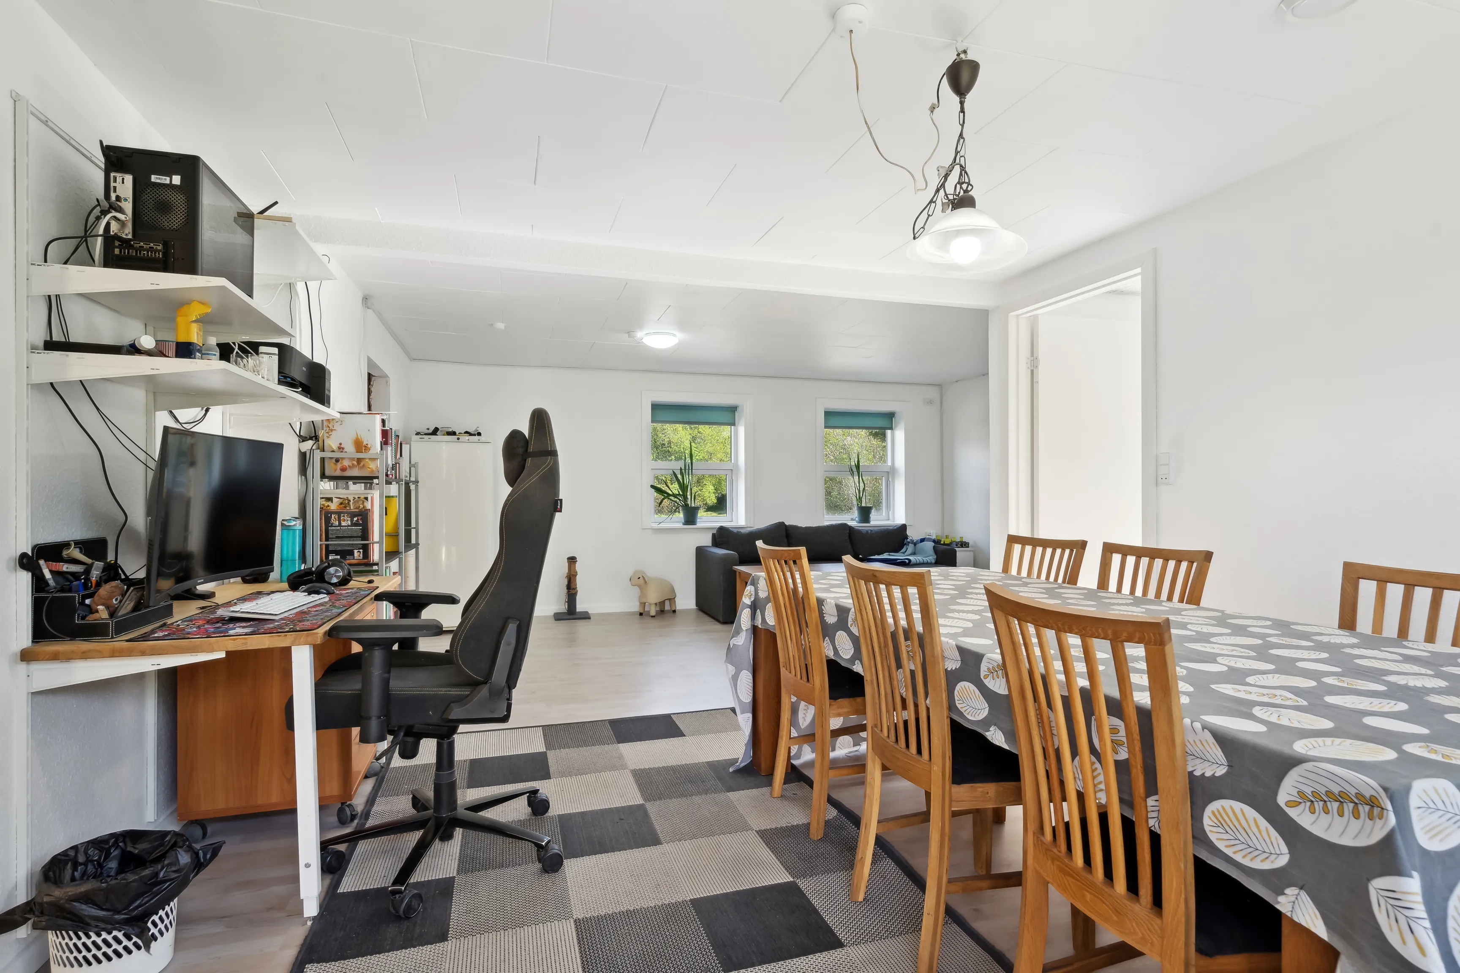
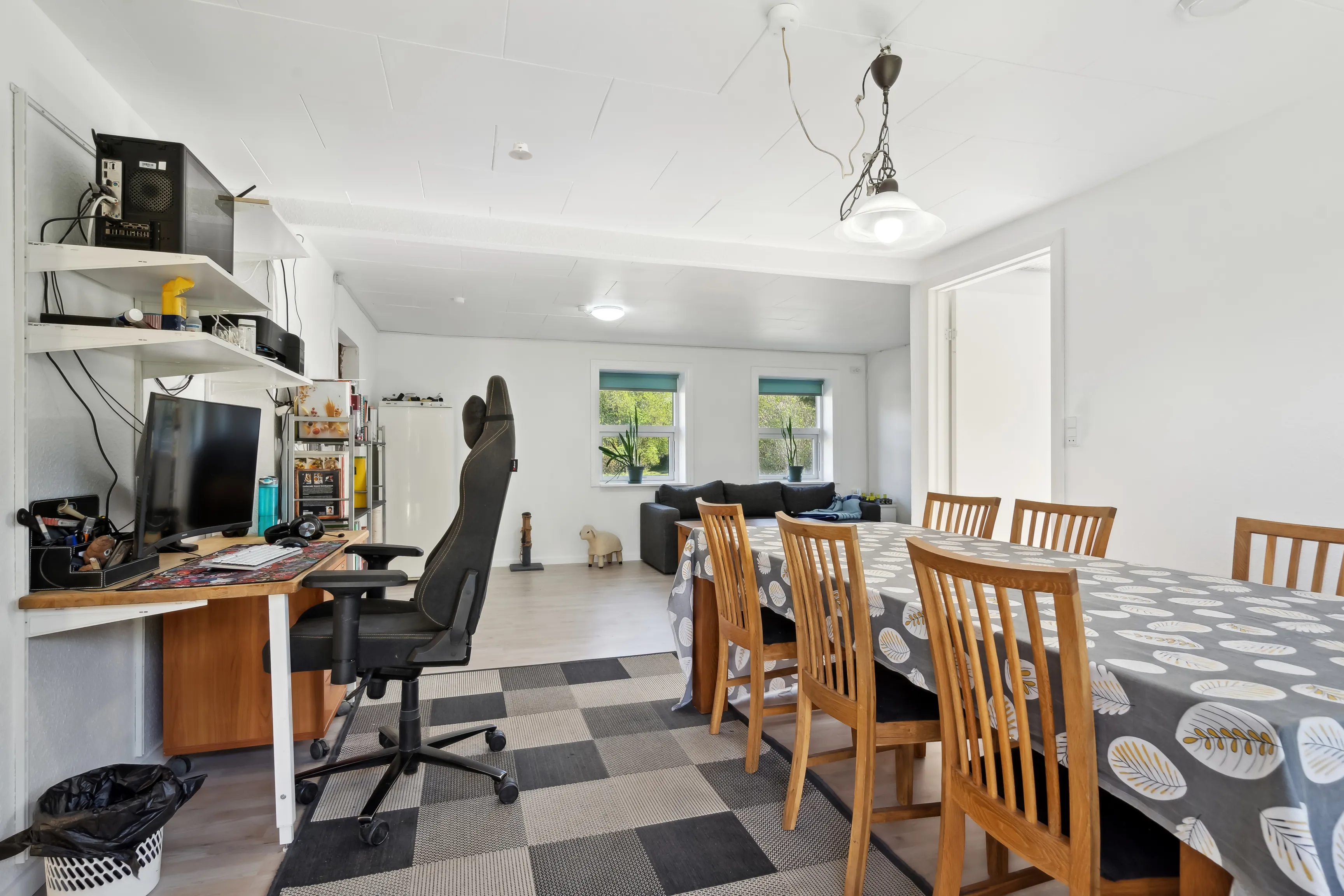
+ recessed light [508,142,533,161]
